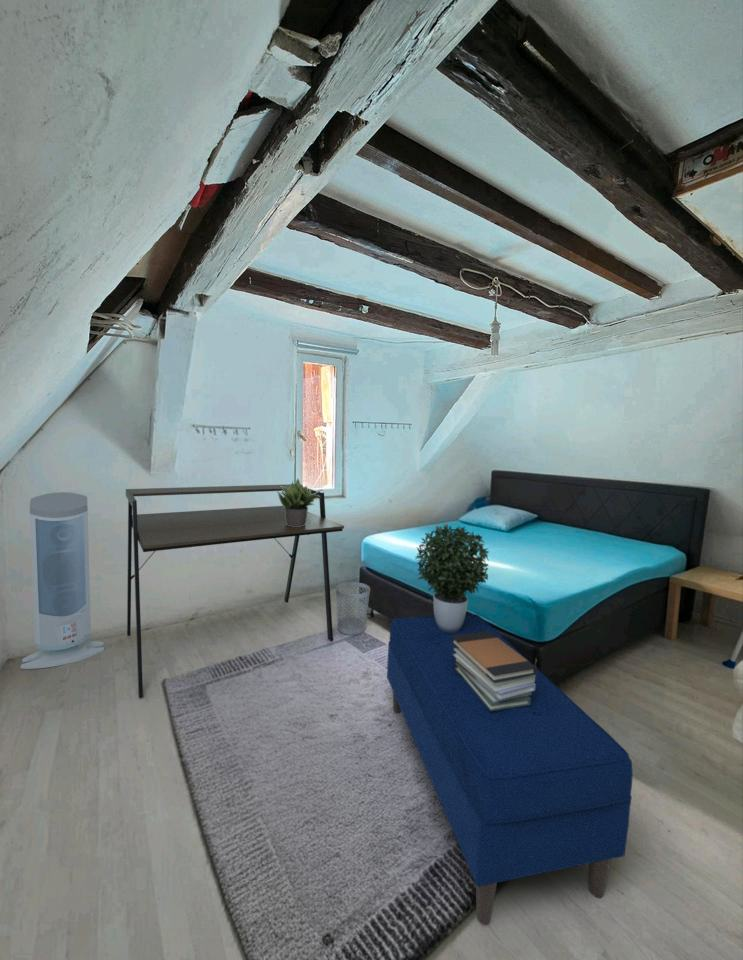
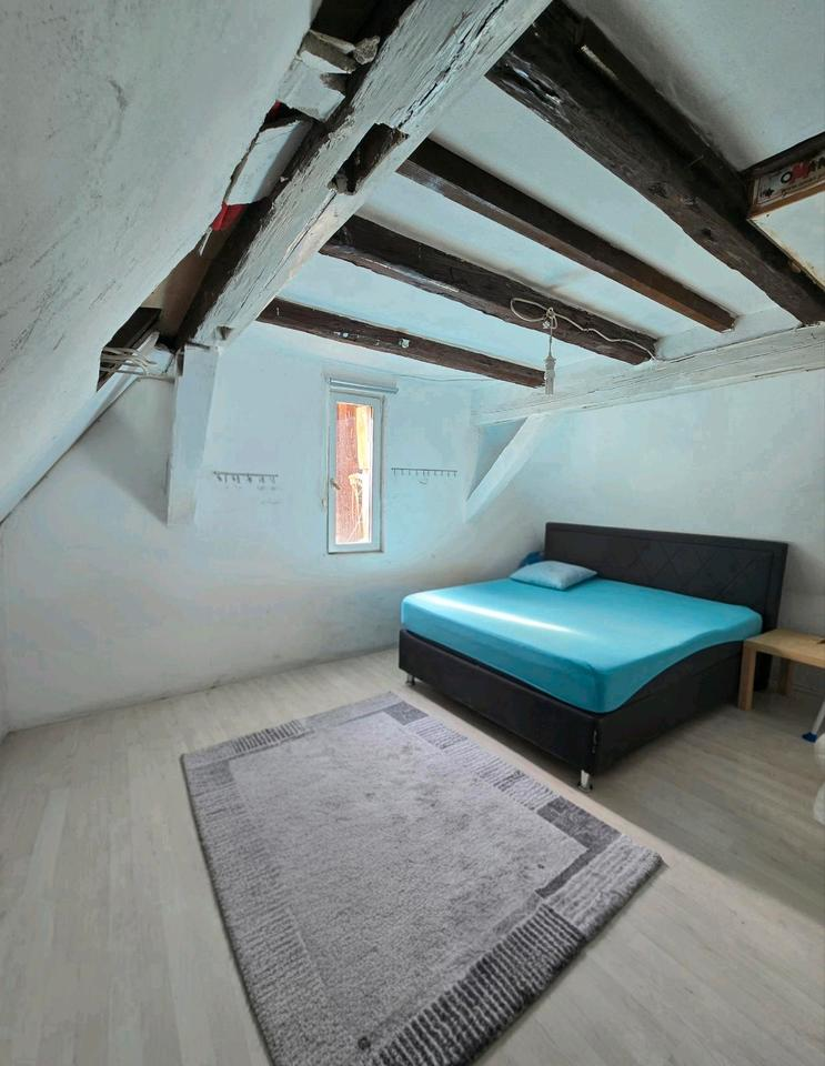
- potted plant [414,523,490,633]
- bench [386,613,634,926]
- desk [125,483,345,699]
- air purifier [20,491,105,670]
- potted plant [276,478,322,527]
- book stack [451,631,538,711]
- wastebasket [335,581,371,636]
